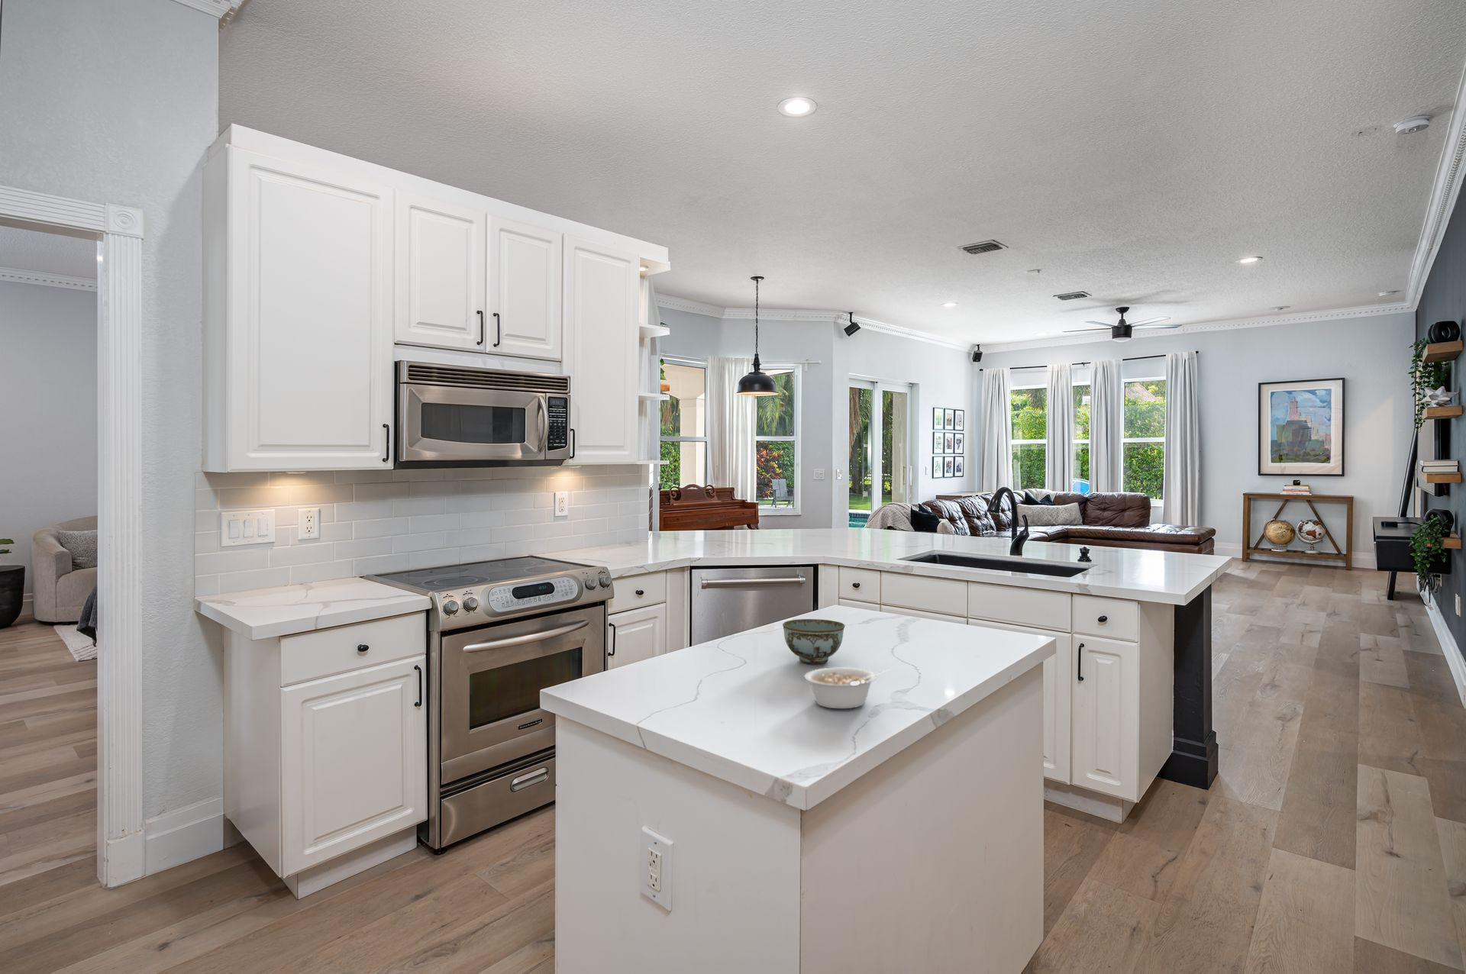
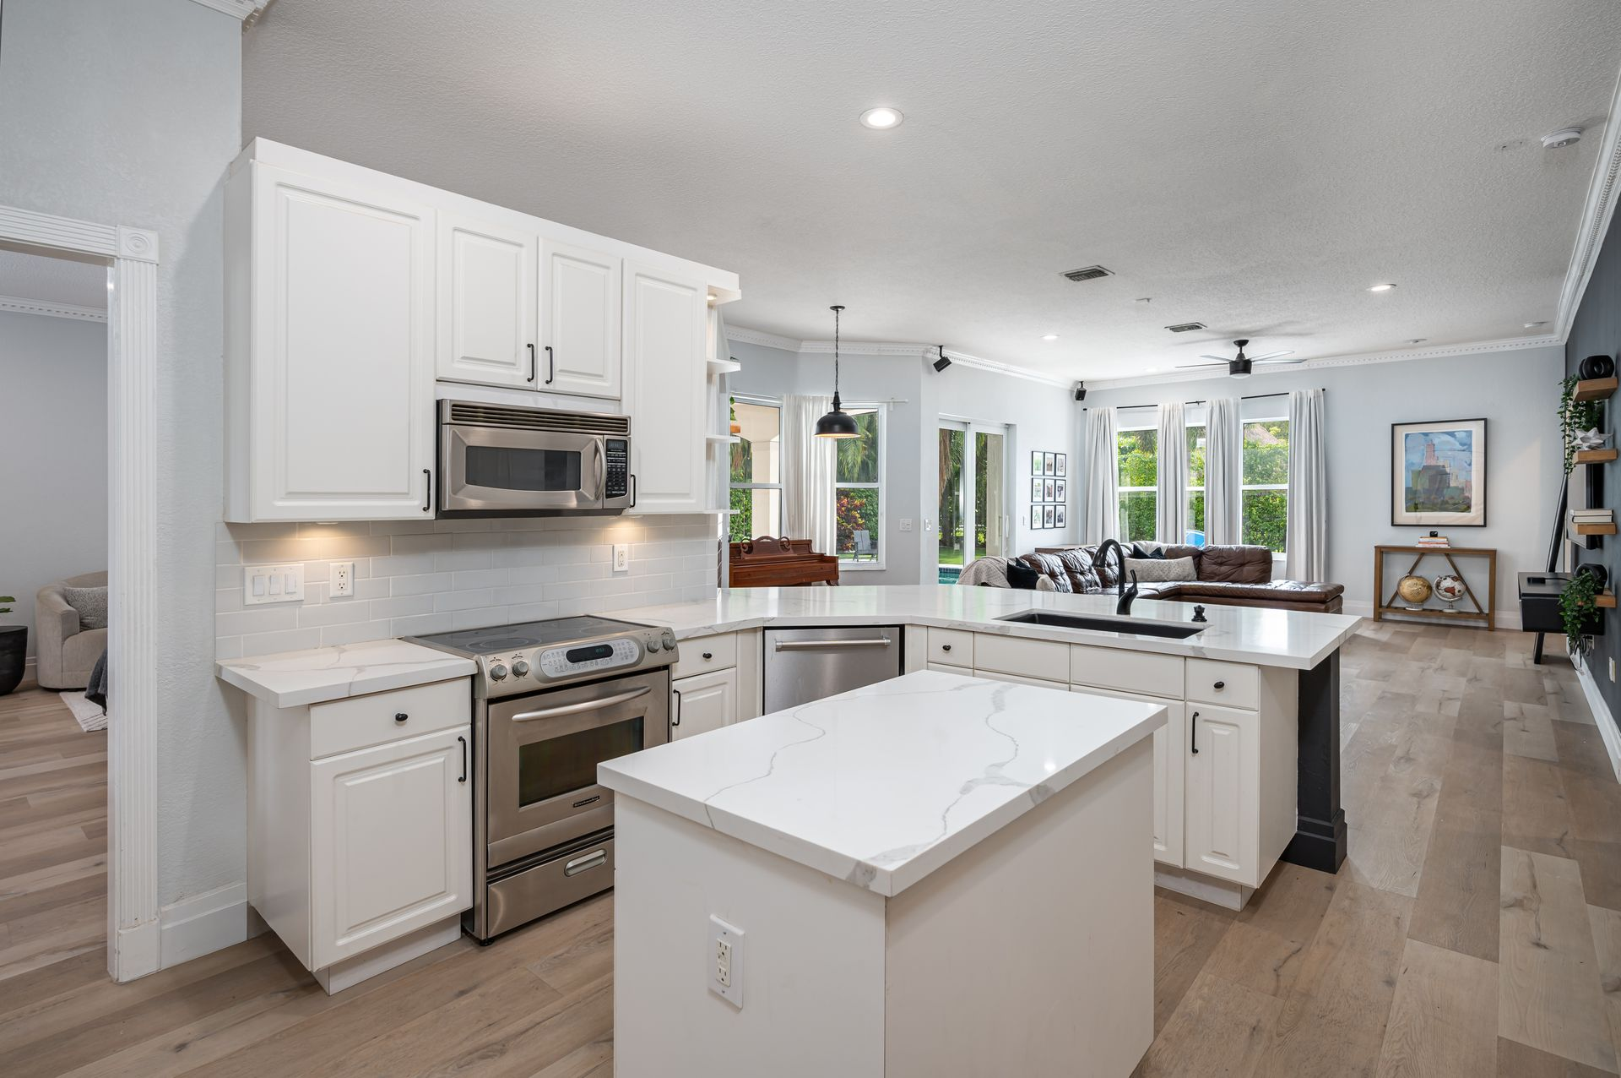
- bowl [782,619,846,665]
- legume [804,667,892,709]
